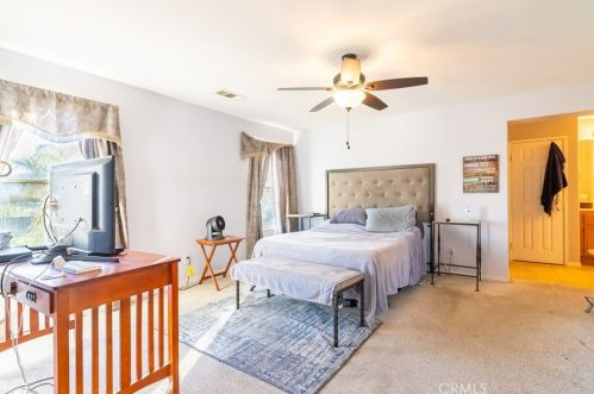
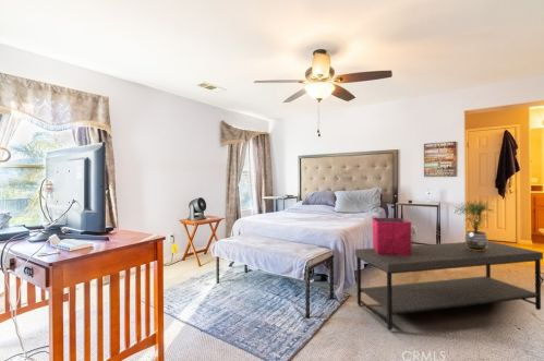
+ storage bin [372,217,412,256]
+ potted plant [452,200,496,251]
+ storage bench [354,240,544,332]
